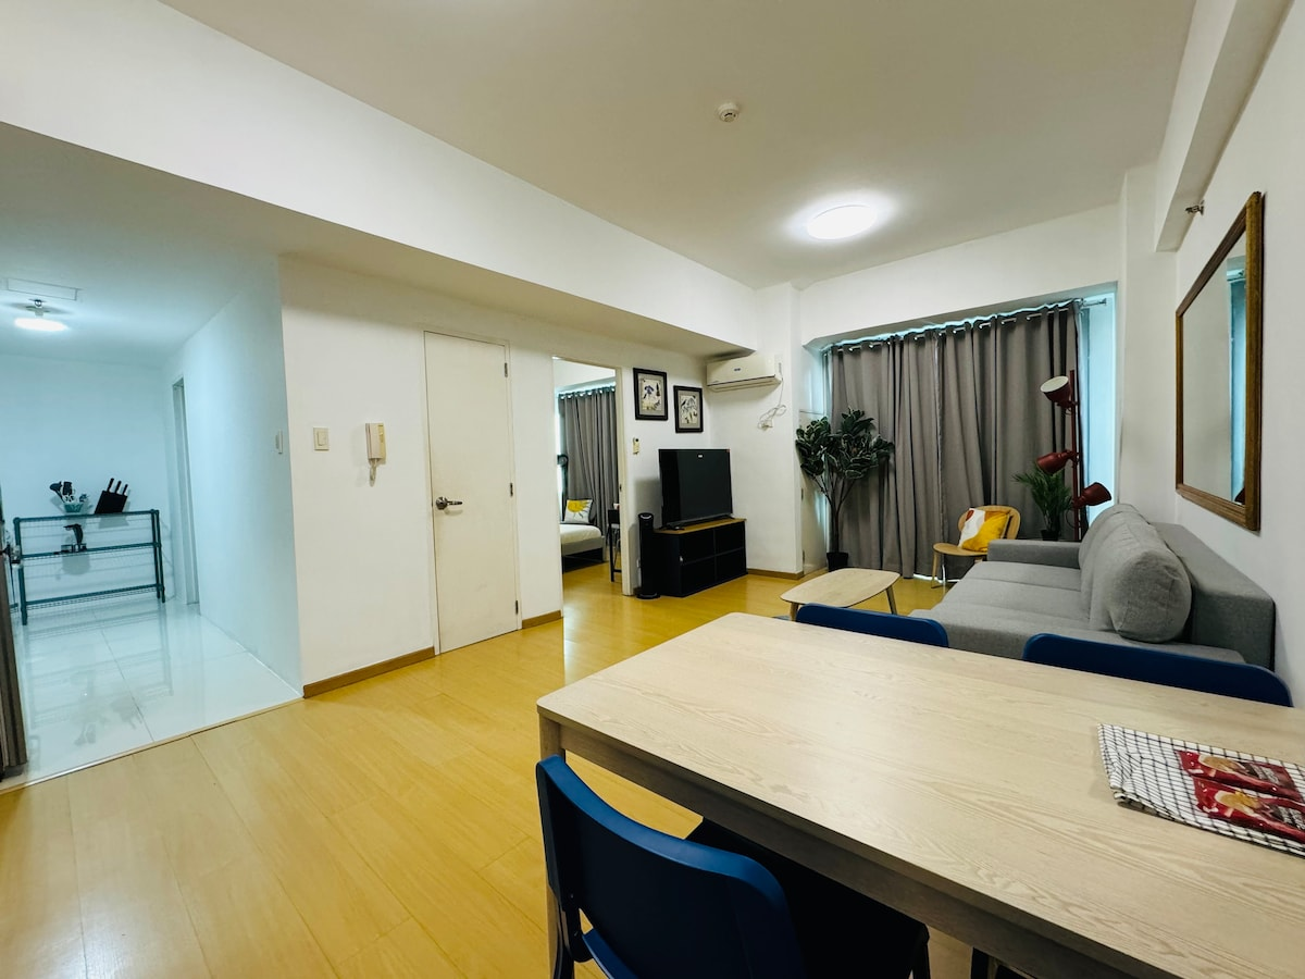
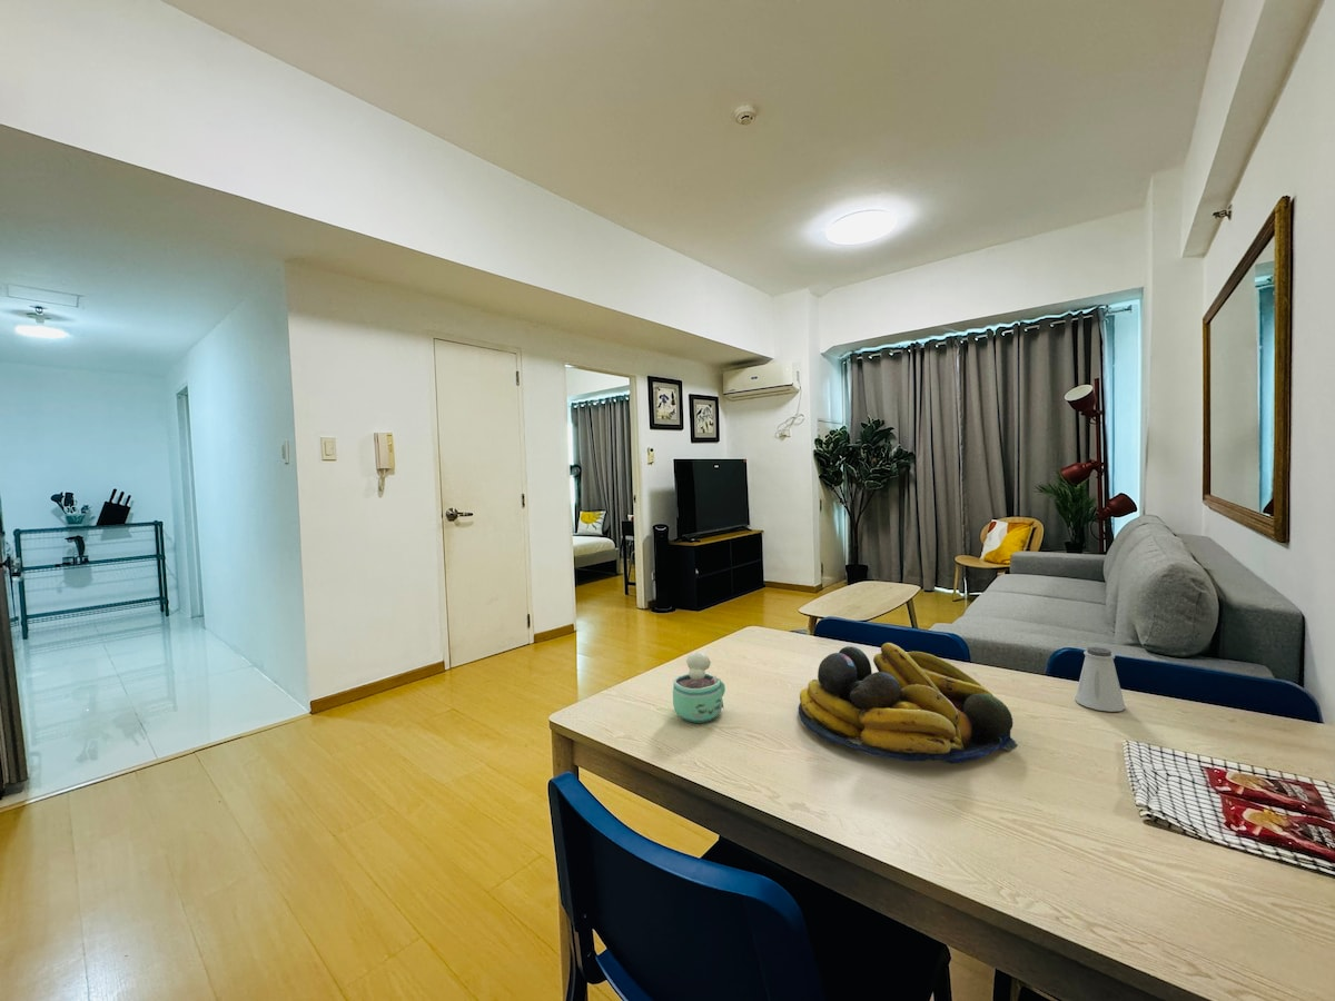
+ chocolate milk [672,651,726,724]
+ fruit bowl [798,642,1019,765]
+ saltshaker [1075,646,1126,713]
